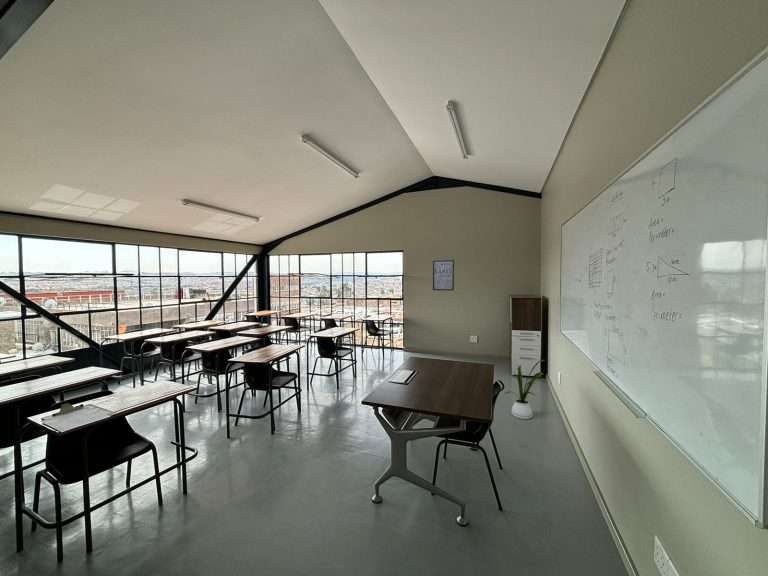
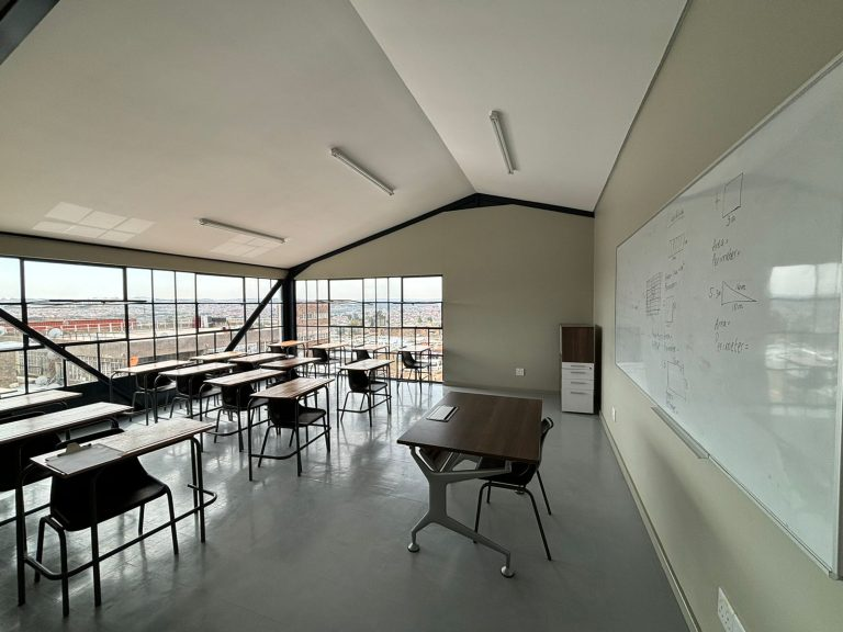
- house plant [504,359,545,420]
- wall art [432,259,455,292]
